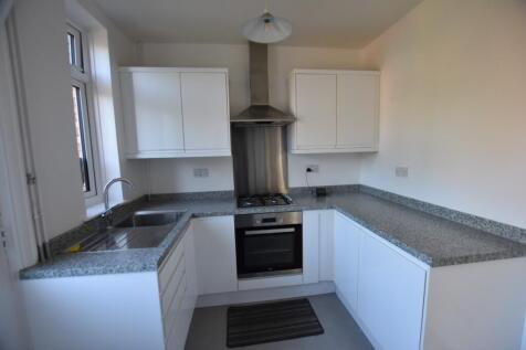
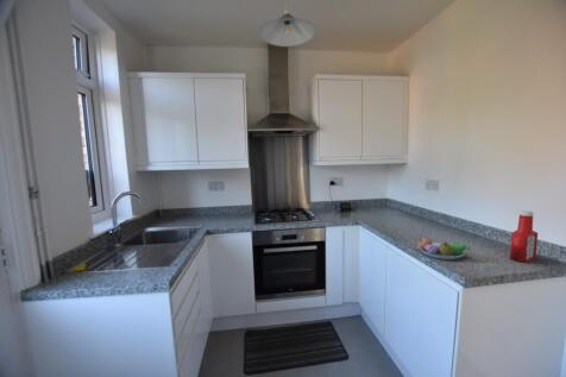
+ soap bottle [509,209,539,264]
+ fruit bowl [416,237,472,260]
